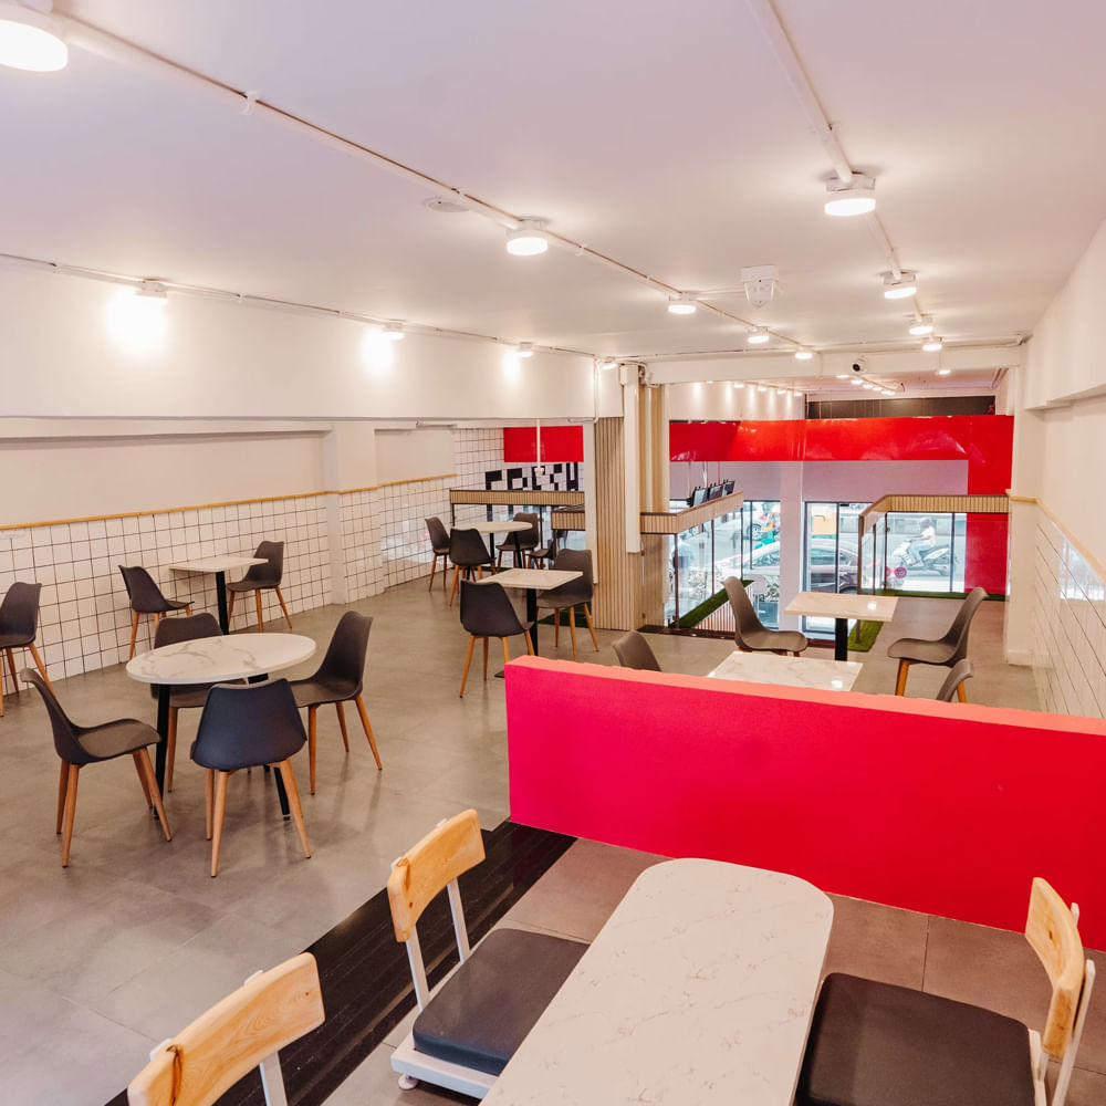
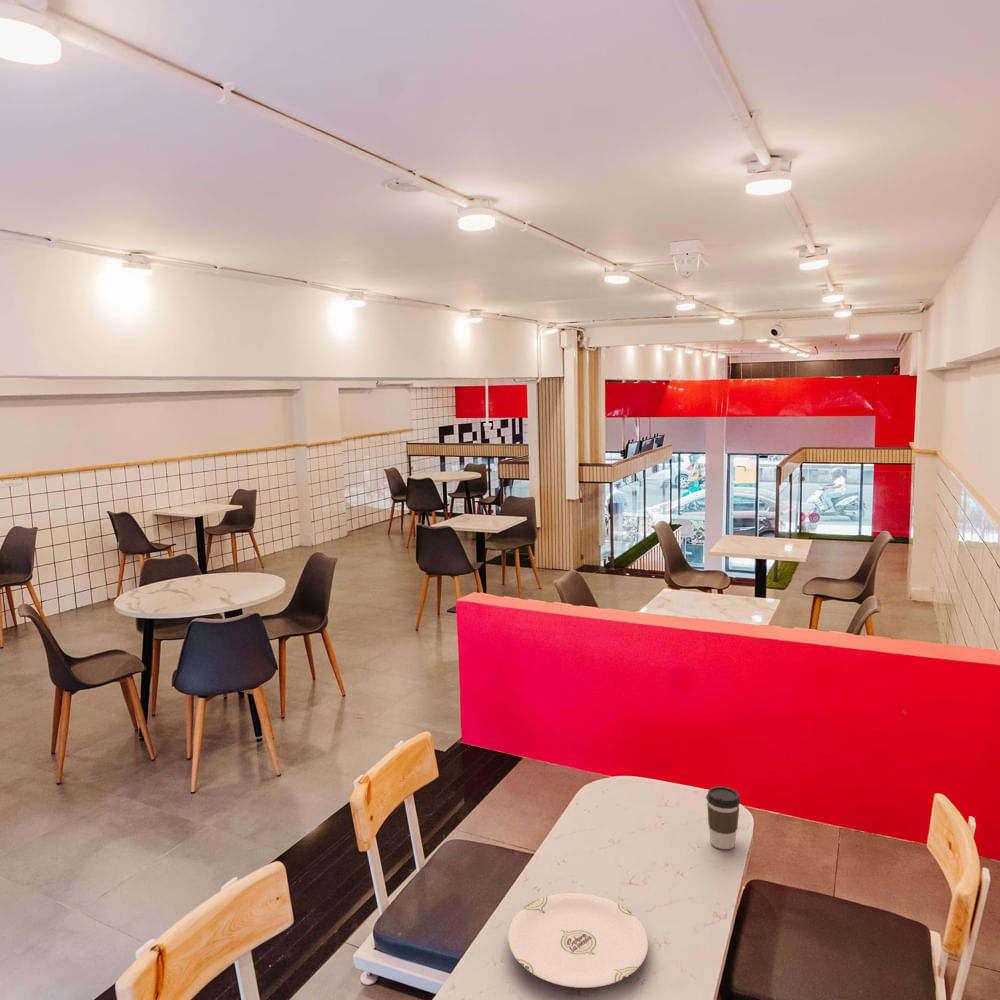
+ coffee cup [705,785,741,850]
+ plate [507,892,649,989]
